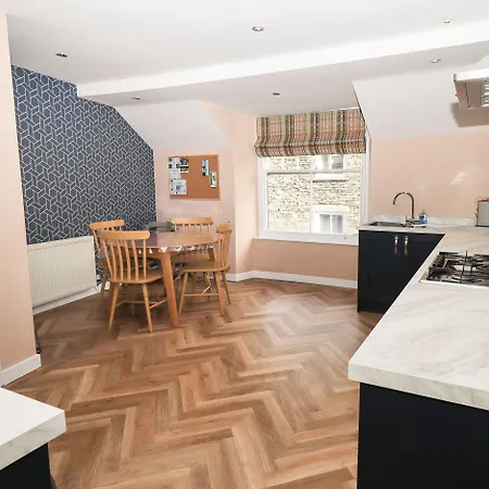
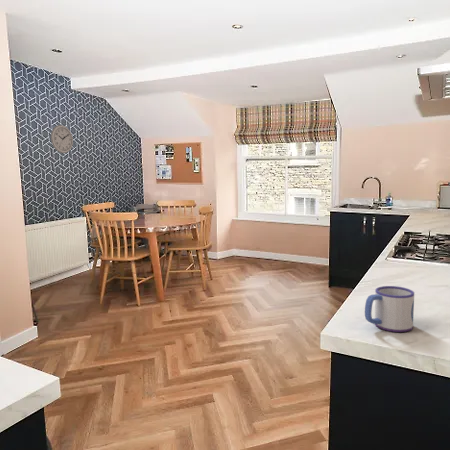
+ mug [364,285,415,333]
+ wall clock [50,124,74,154]
